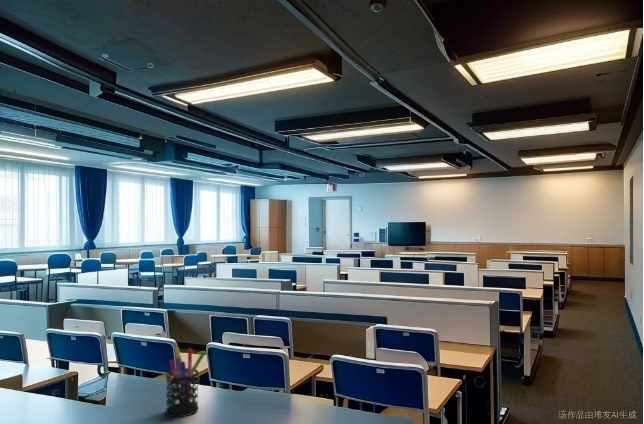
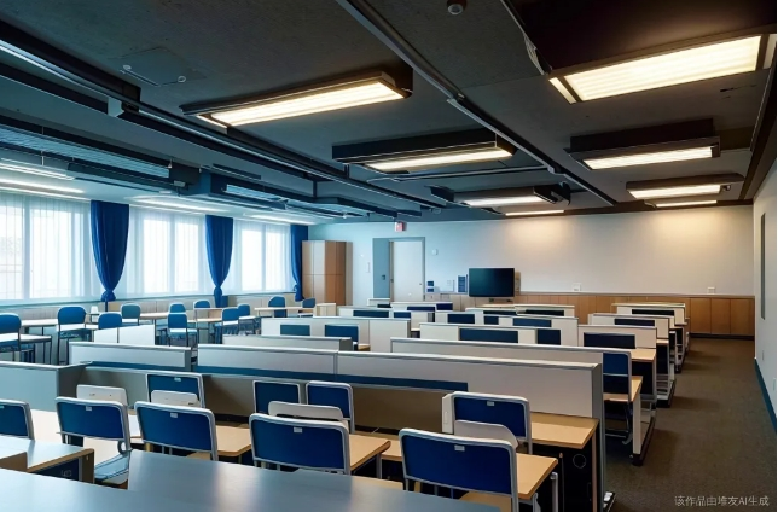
- pen holder [165,346,207,418]
